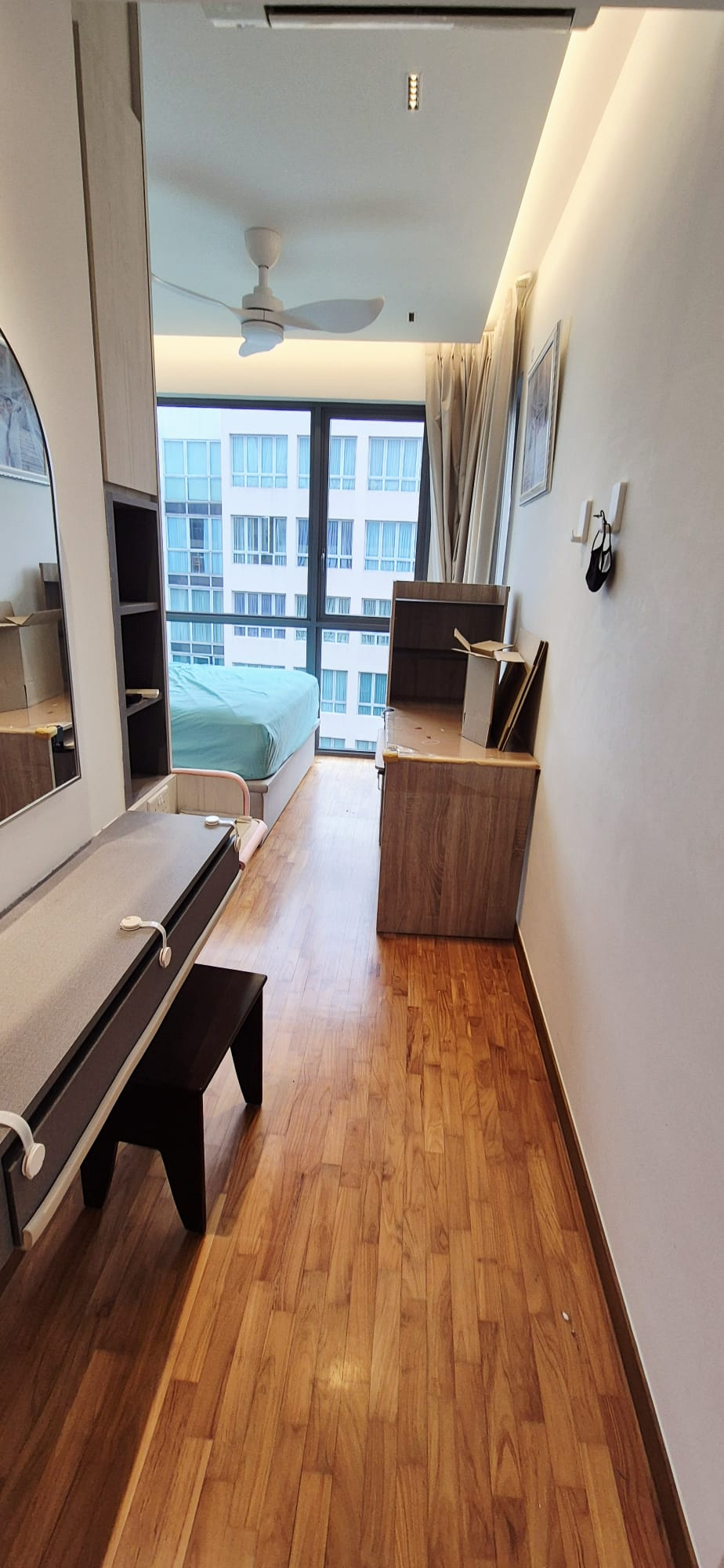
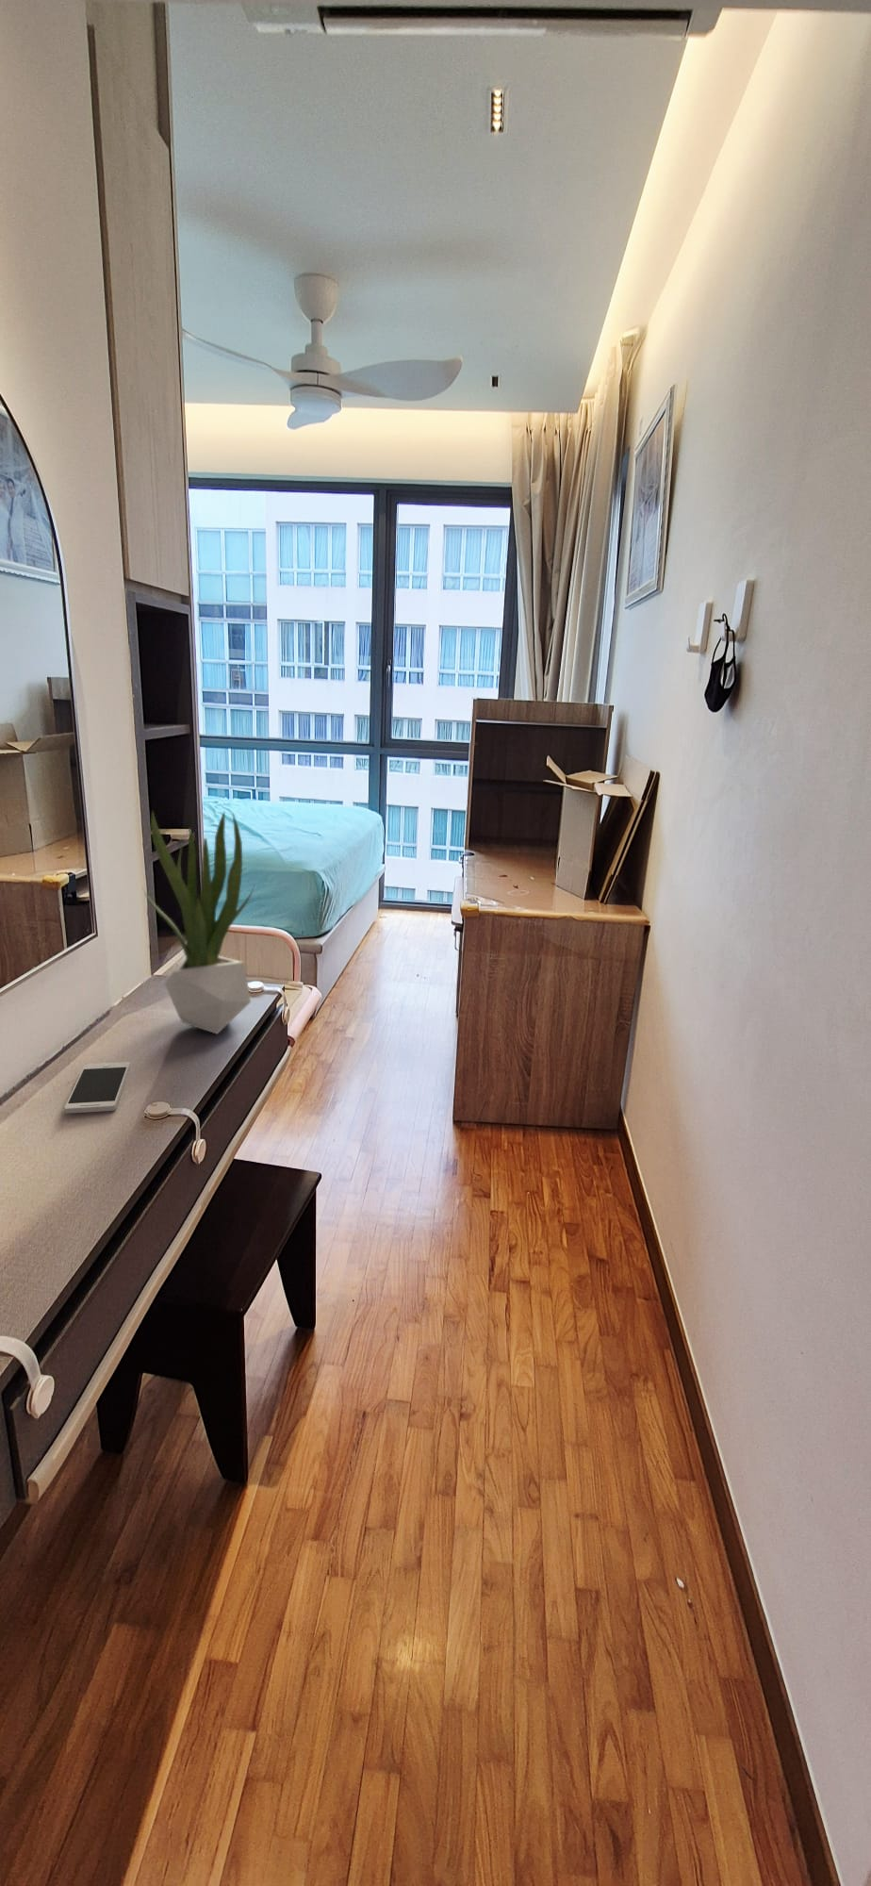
+ potted plant [142,809,255,1036]
+ smartphone [63,1061,131,1115]
